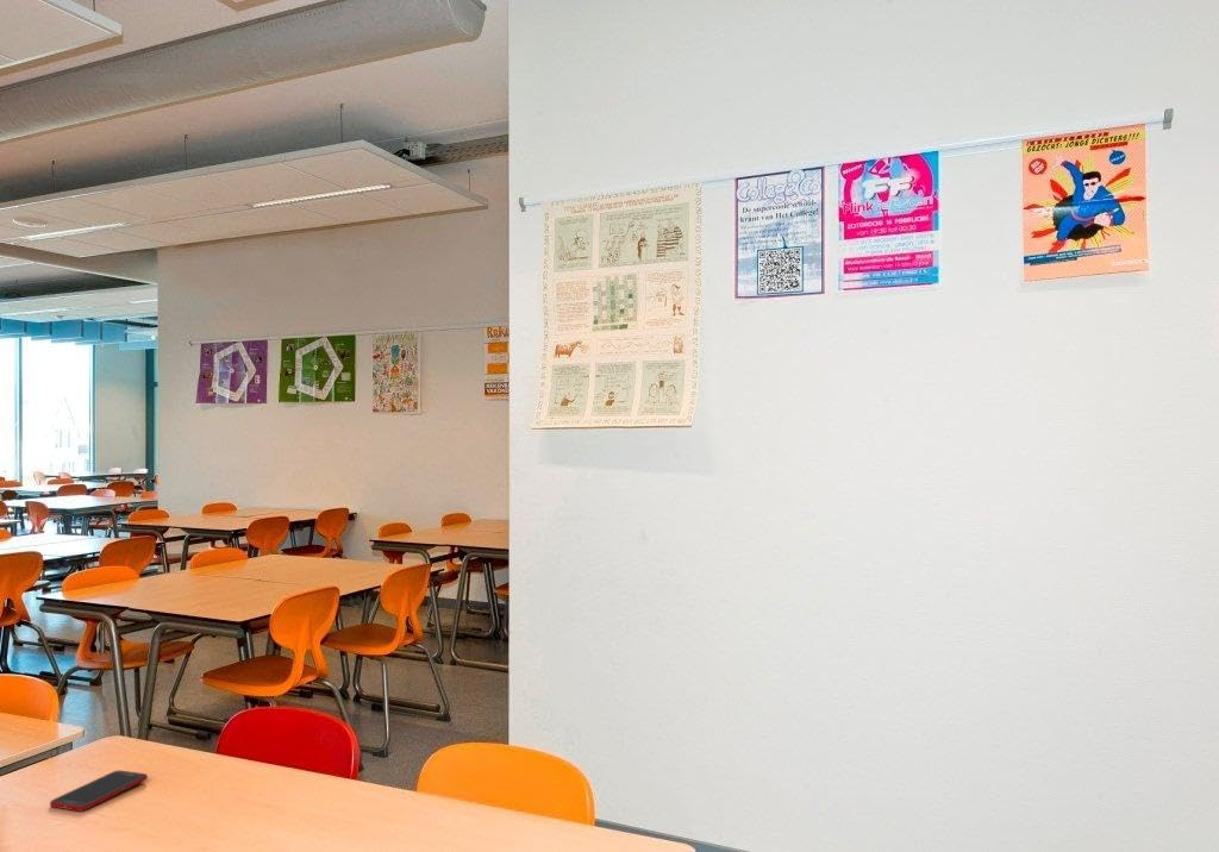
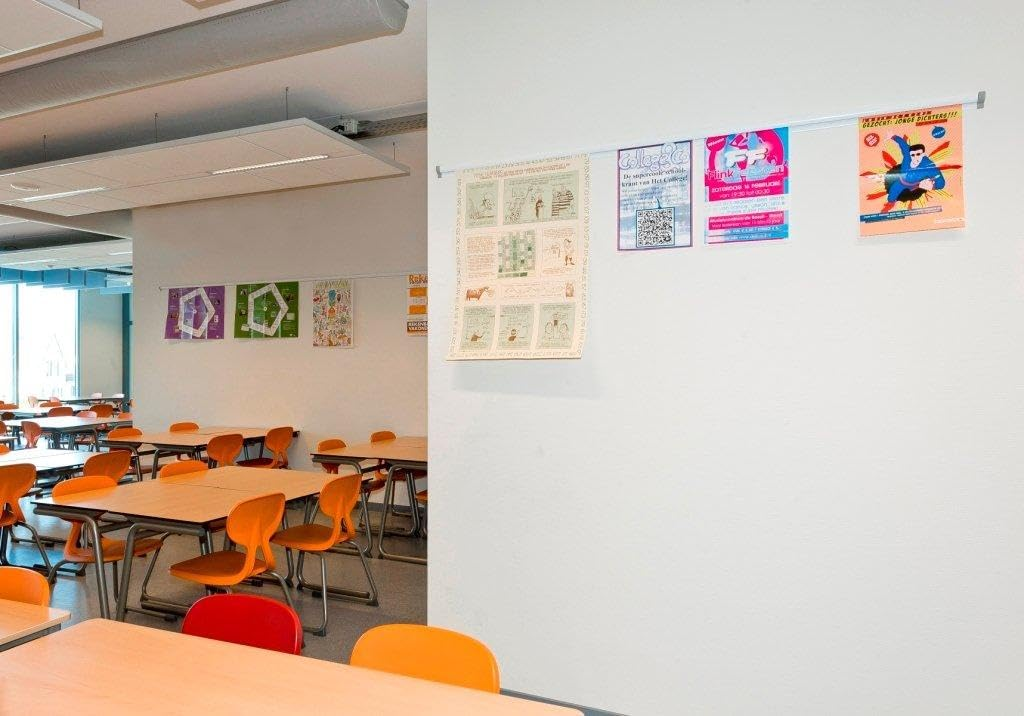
- cell phone [49,770,149,813]
